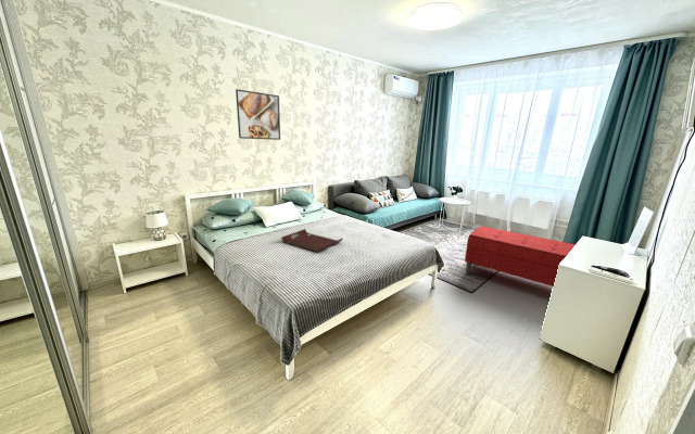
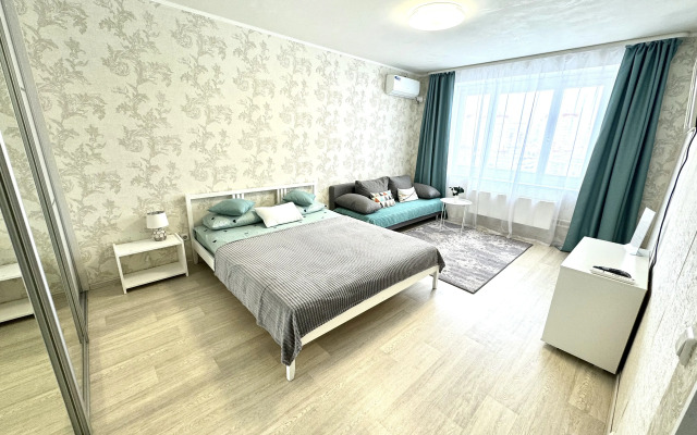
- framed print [235,88,281,141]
- bench [464,225,576,288]
- serving tray [280,228,344,253]
